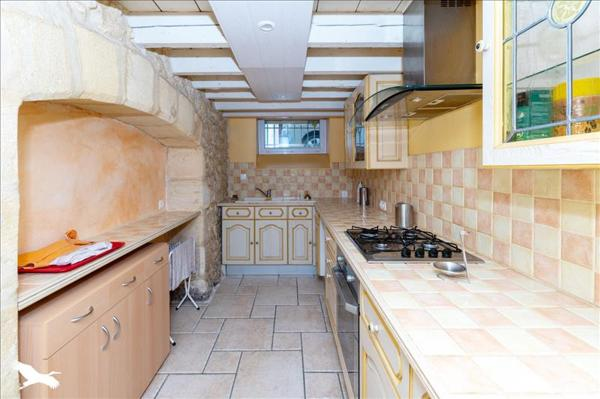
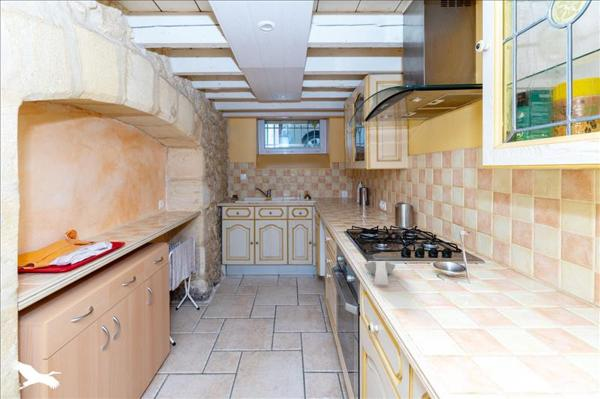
+ spoon rest [363,260,396,286]
